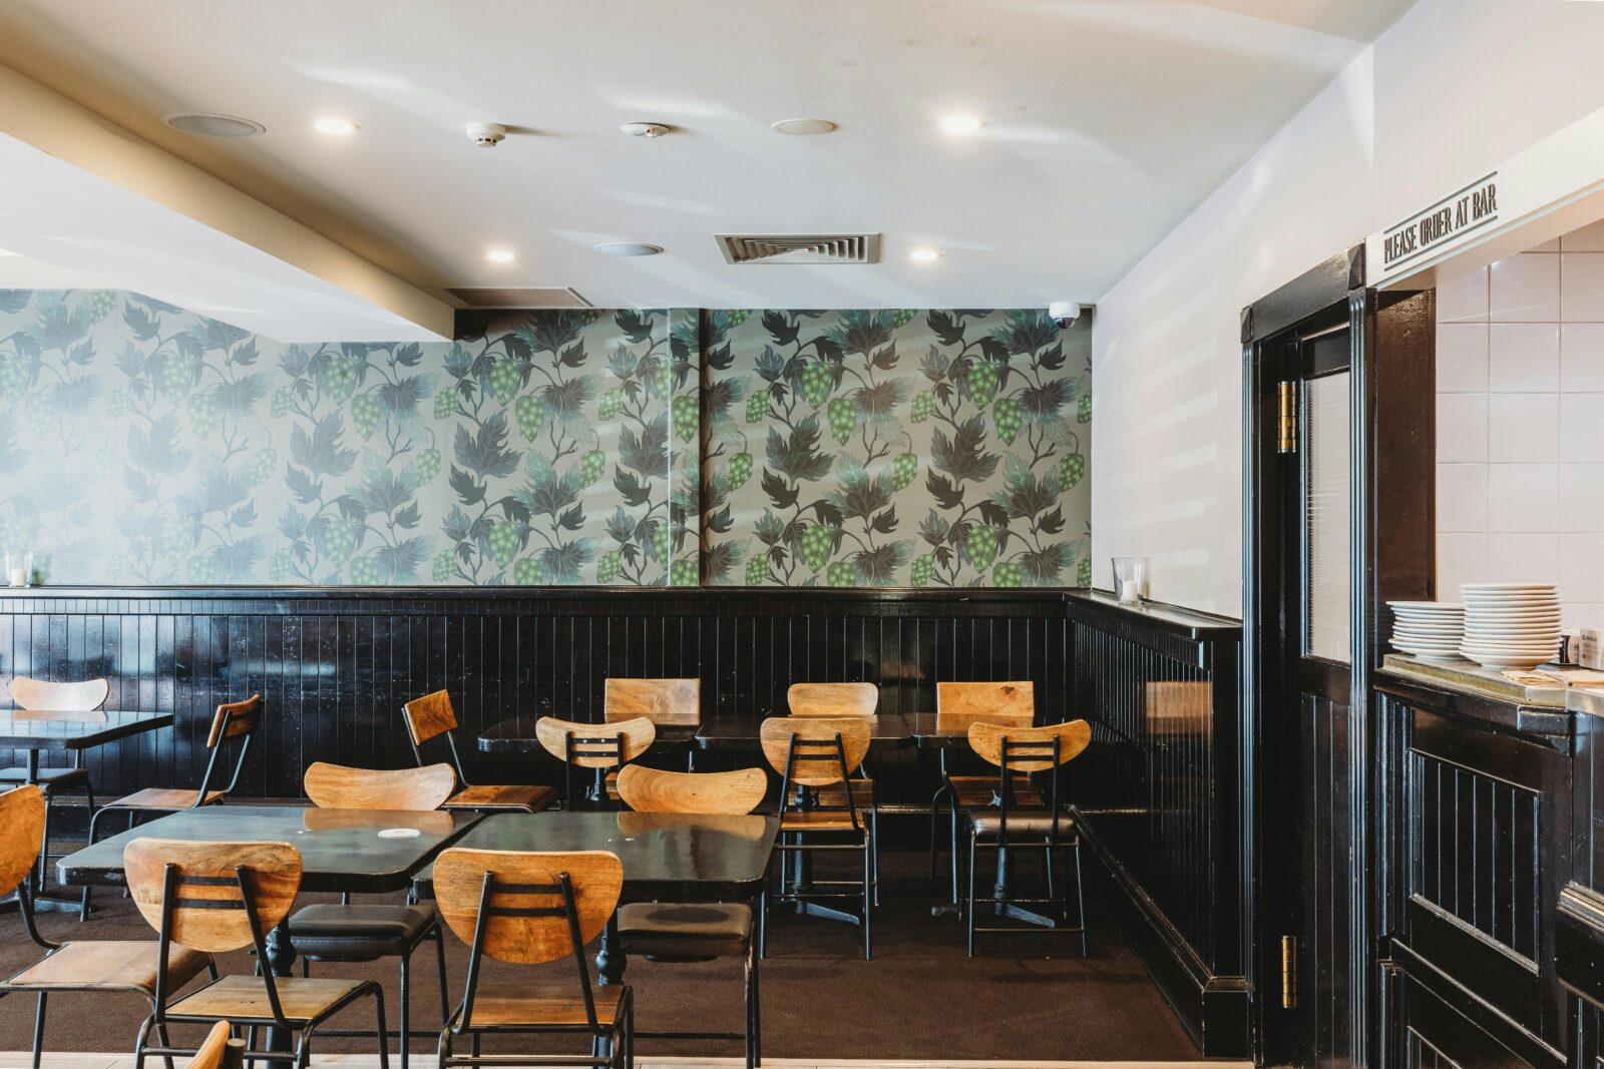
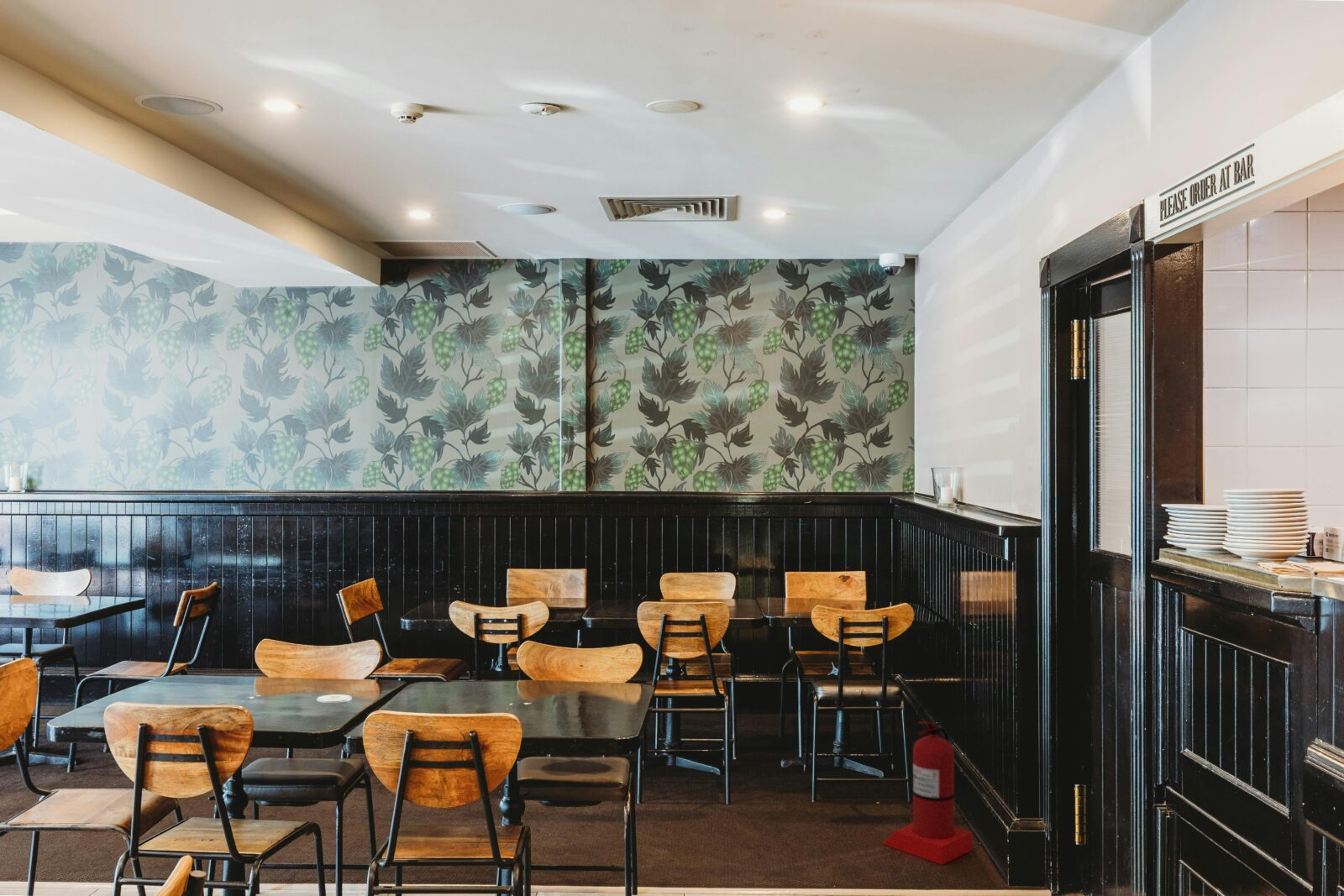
+ fire extinguisher [882,720,973,866]
